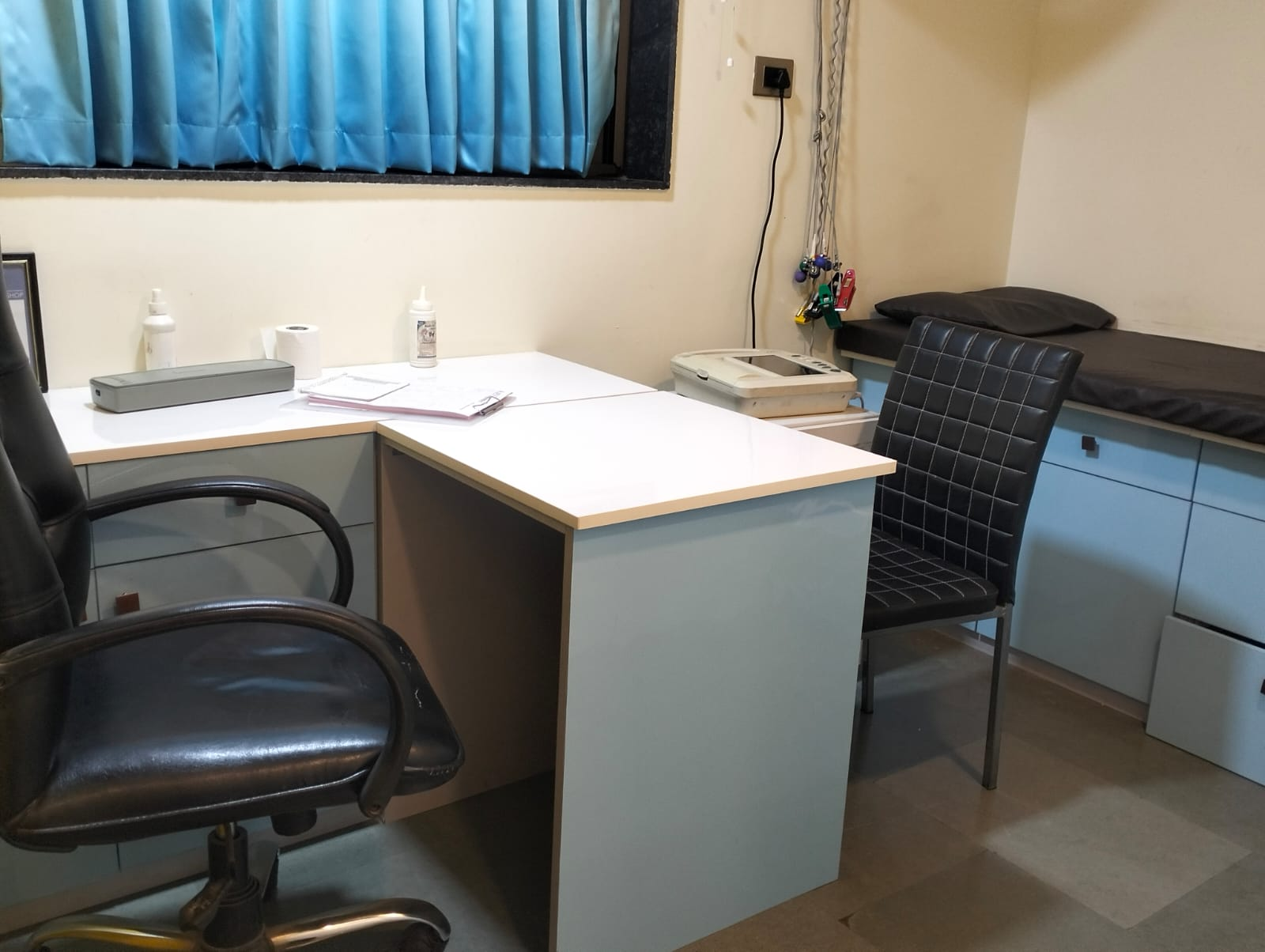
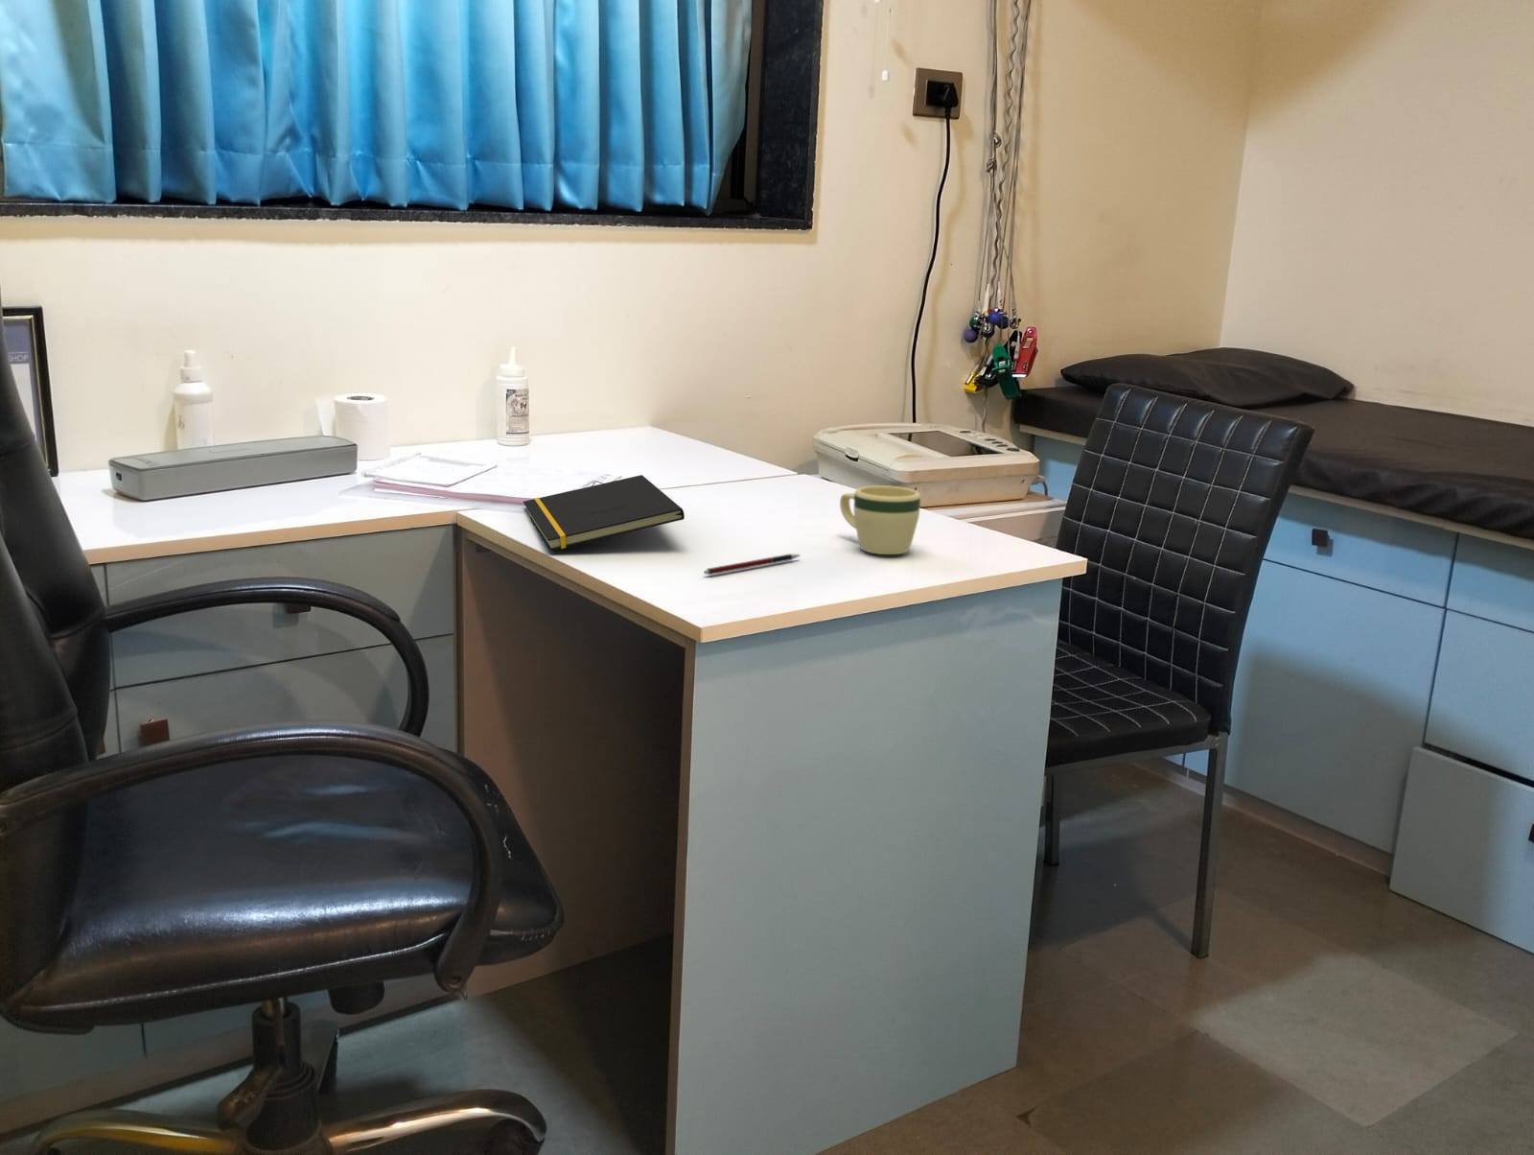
+ notepad [523,474,685,552]
+ mug [839,484,922,556]
+ pen [703,553,802,575]
